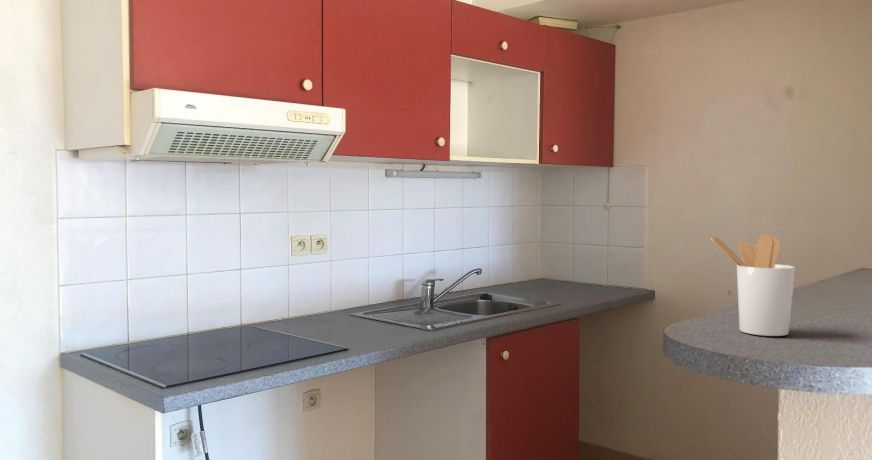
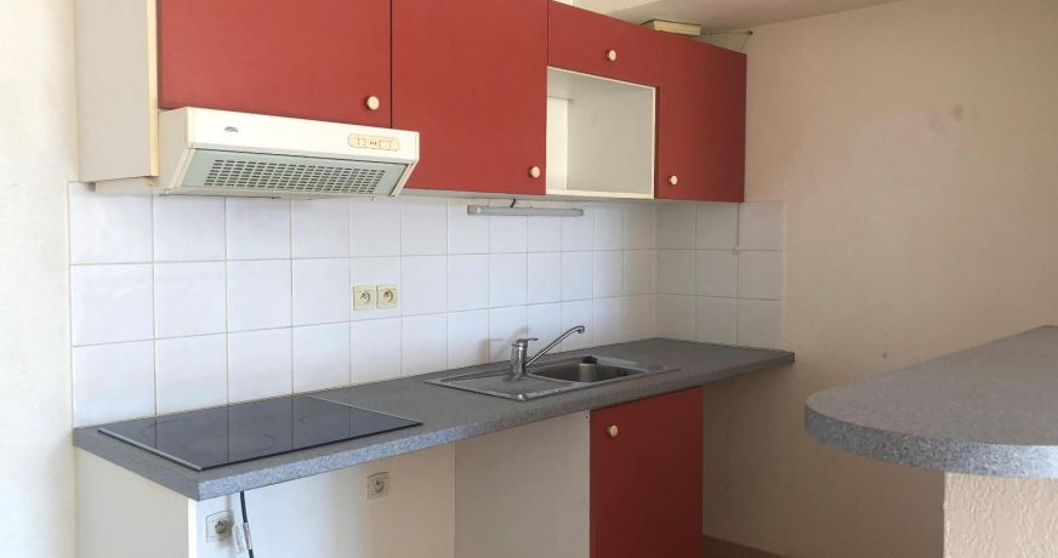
- utensil holder [709,234,796,337]
